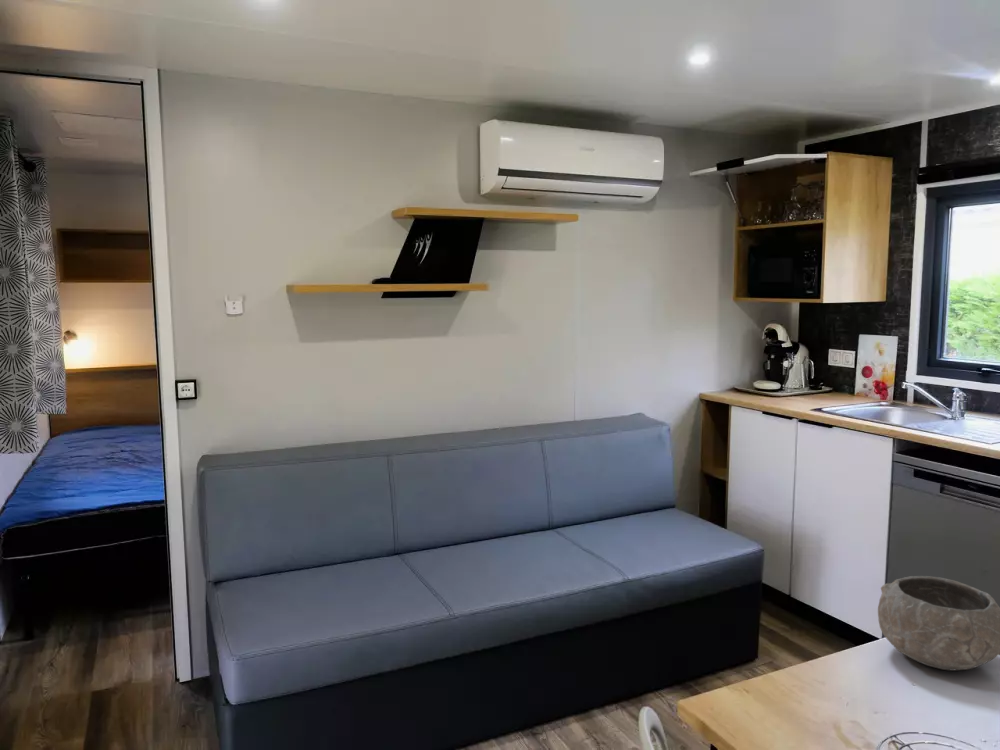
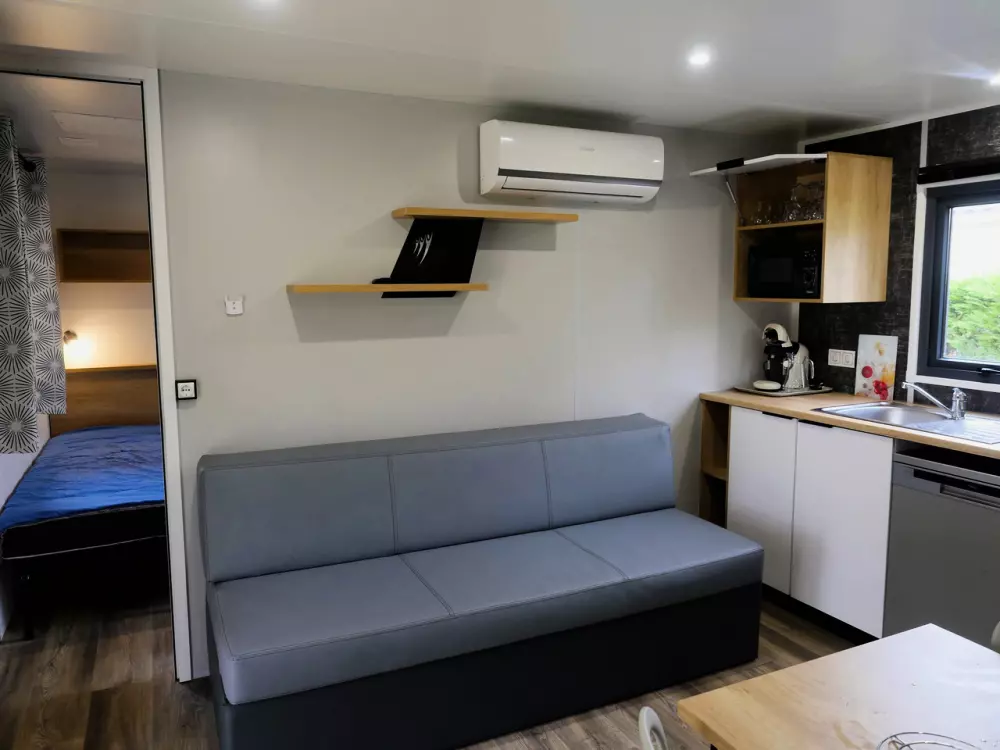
- bowl [877,575,1000,672]
